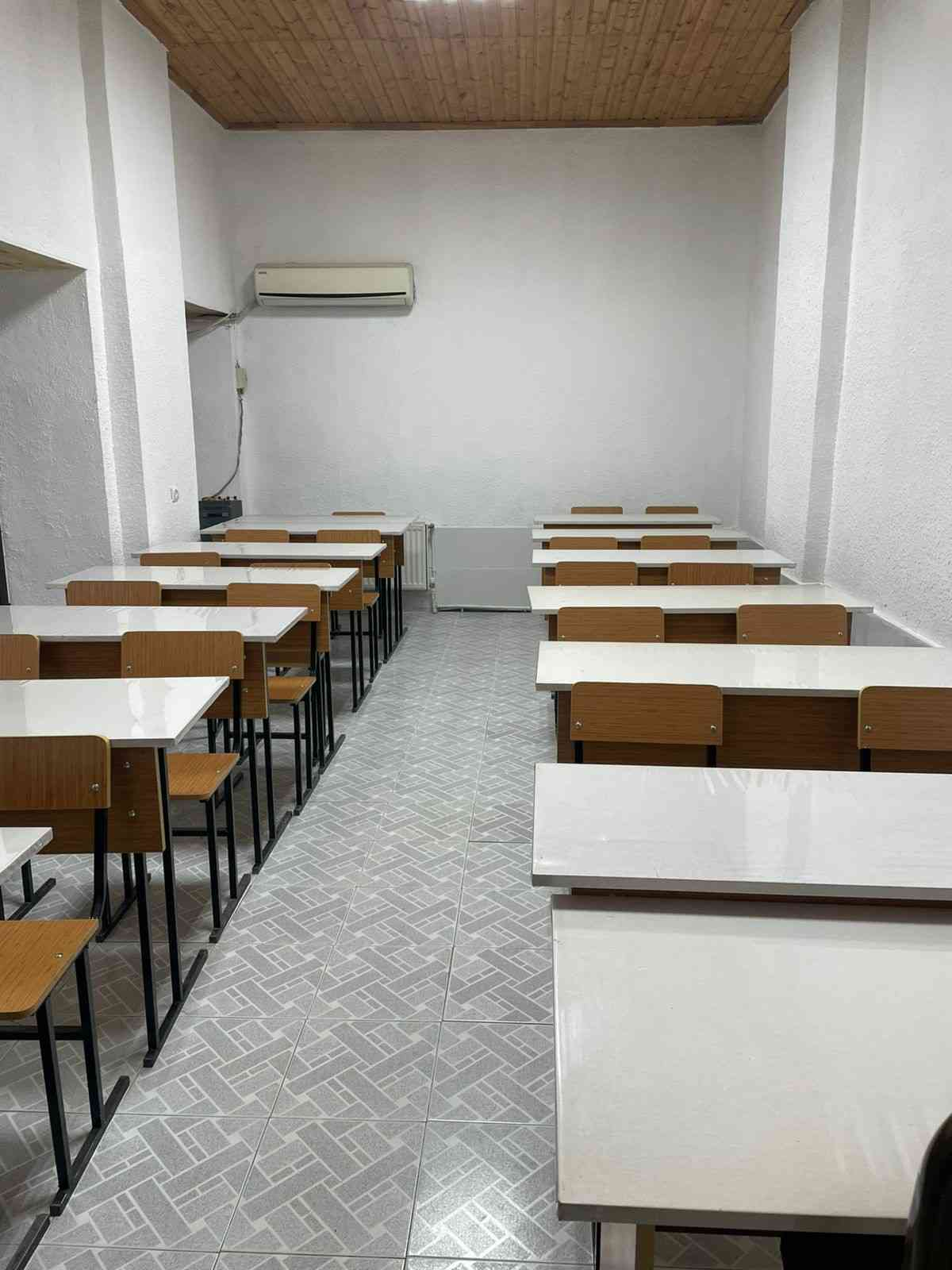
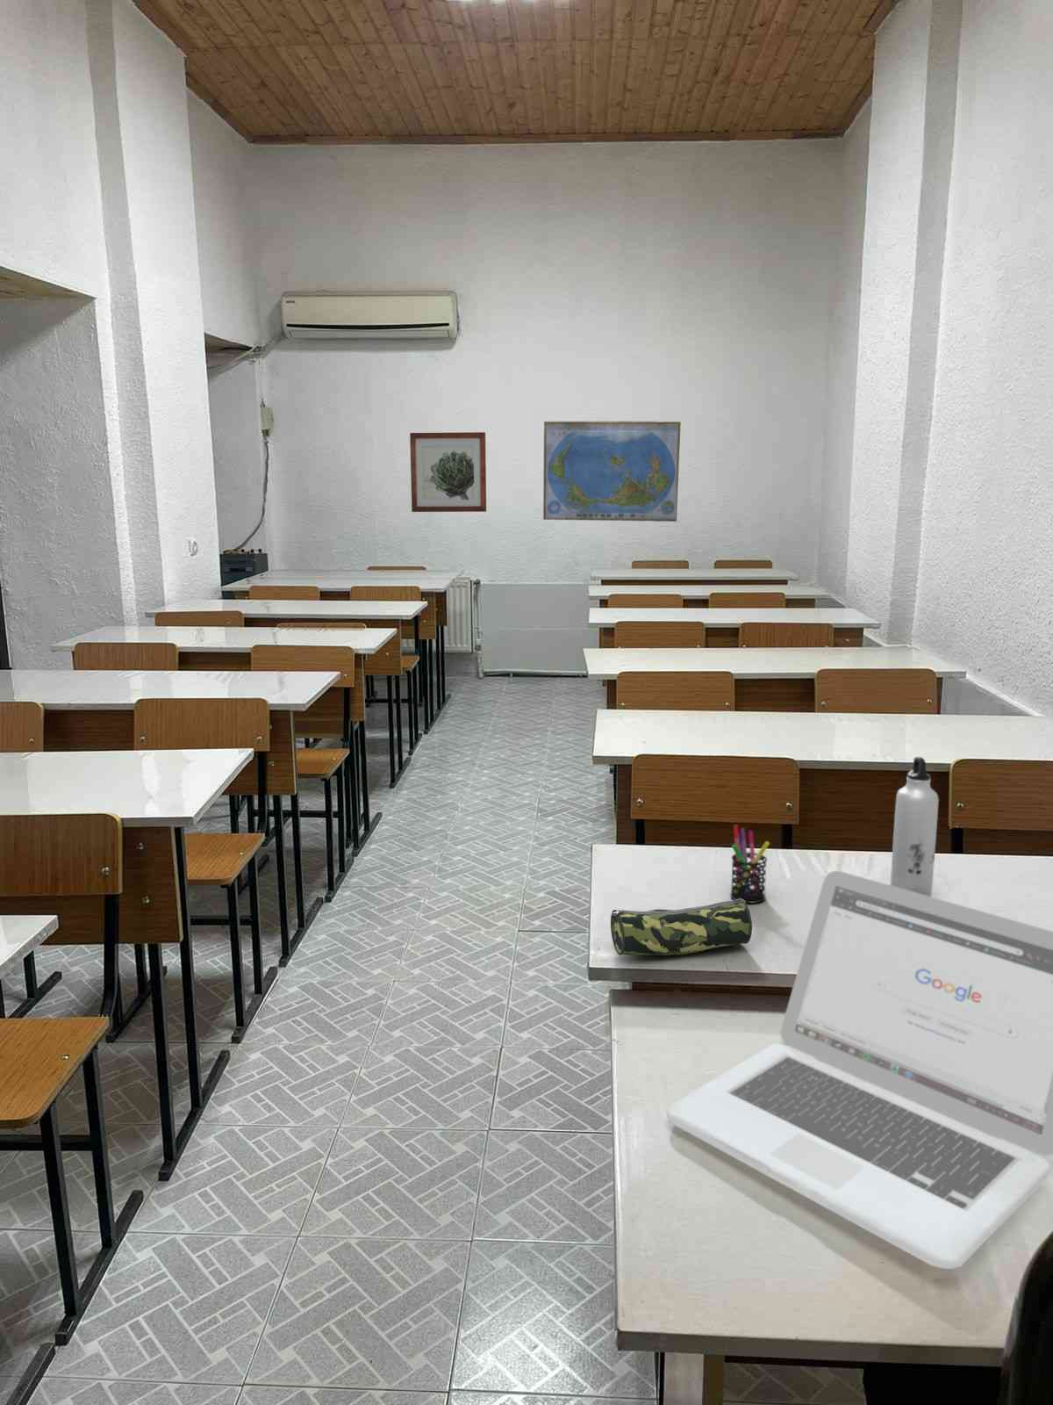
+ pencil case [609,899,753,956]
+ pen holder [729,824,771,904]
+ world map [542,419,681,522]
+ wall art [409,431,487,513]
+ water bottle [889,756,940,897]
+ laptop [665,871,1053,1270]
